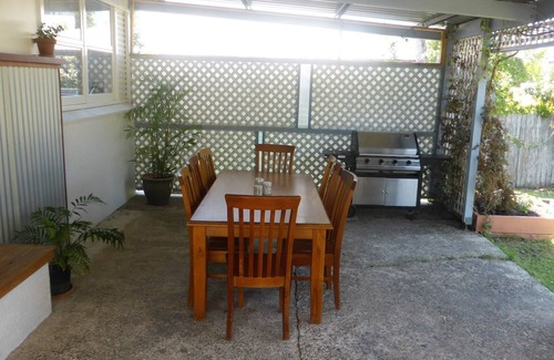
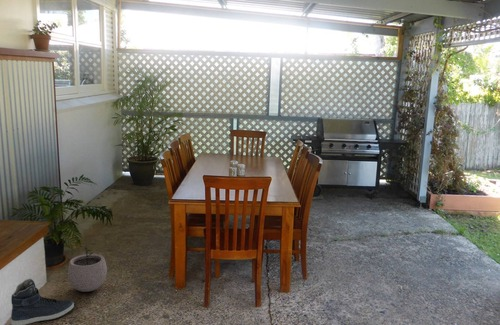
+ sneaker [10,278,75,325]
+ plant pot [67,246,108,293]
